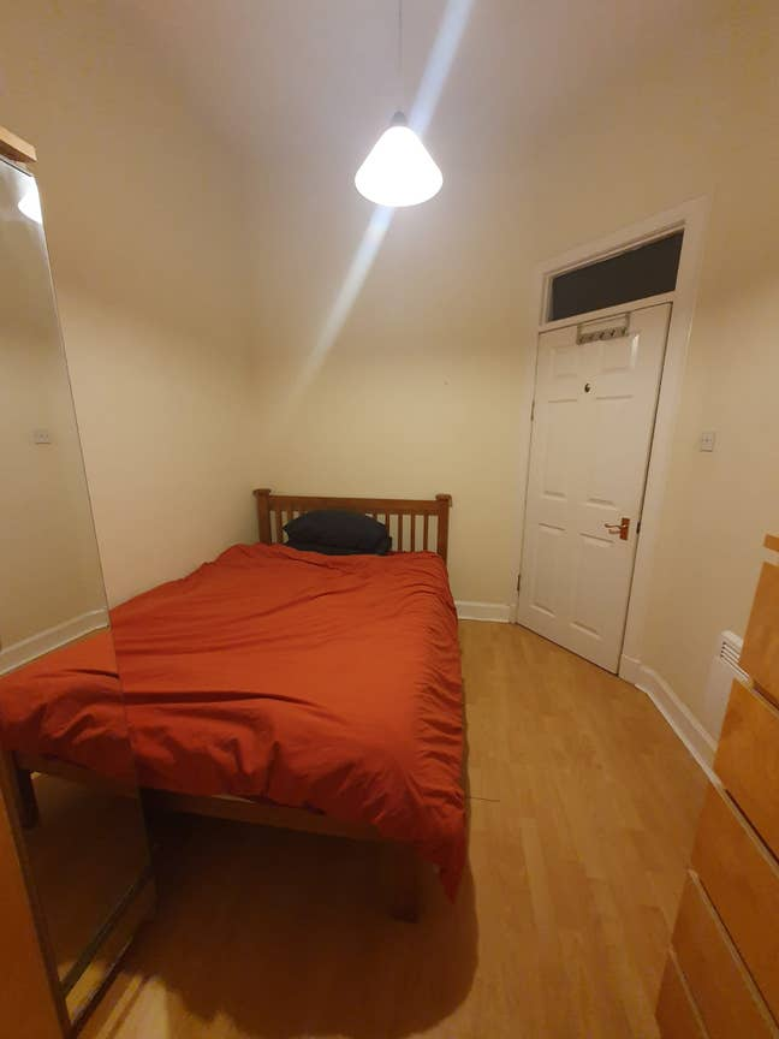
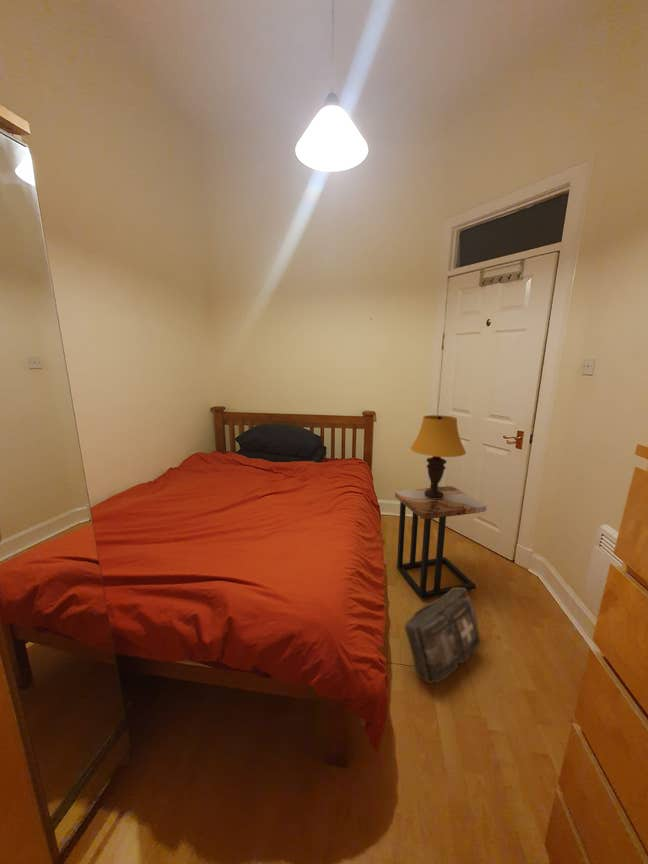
+ backpack [404,588,481,684]
+ side table [394,485,488,600]
+ table lamp [410,414,467,499]
